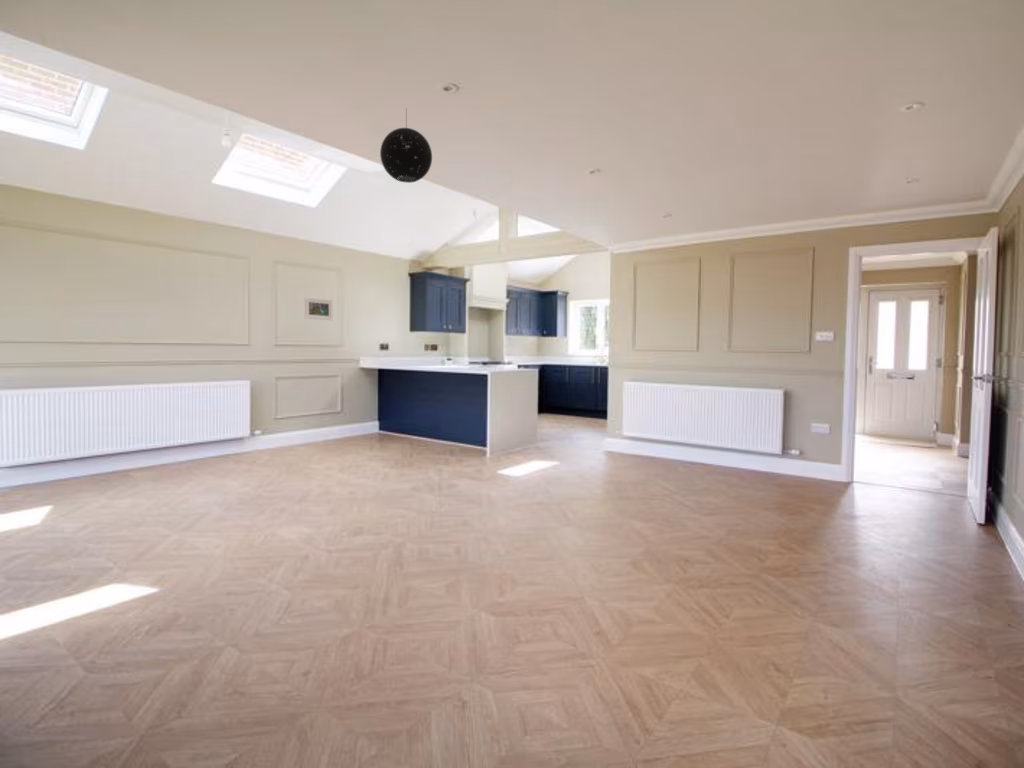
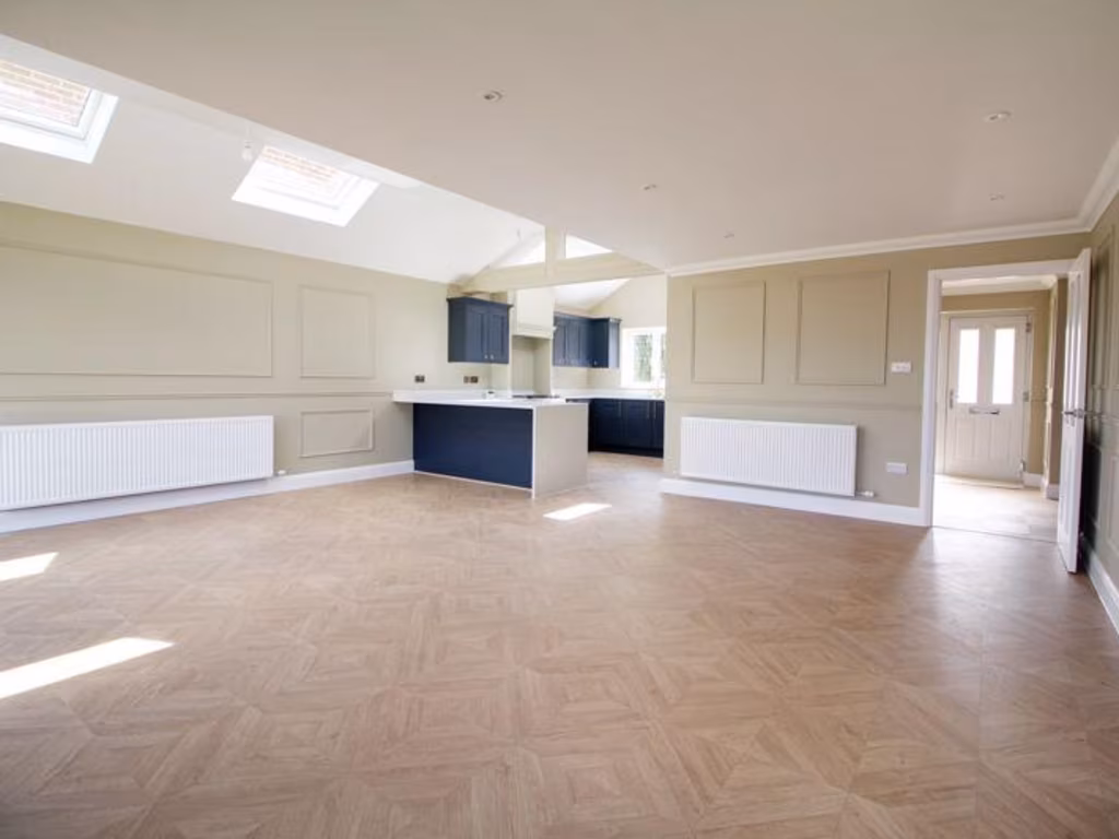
- pendant light [379,107,433,184]
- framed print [304,297,333,321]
